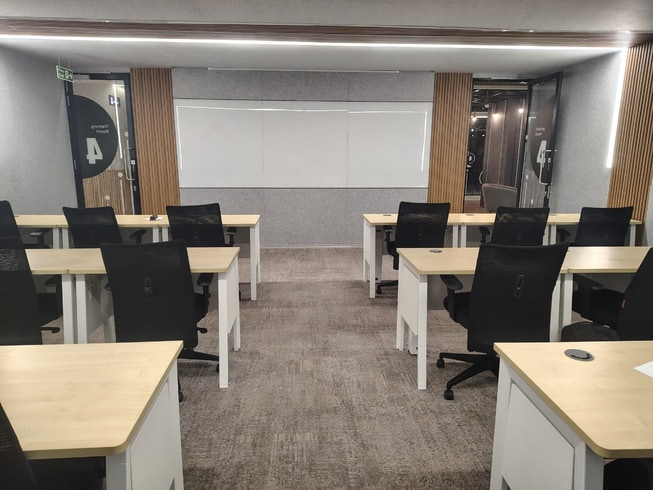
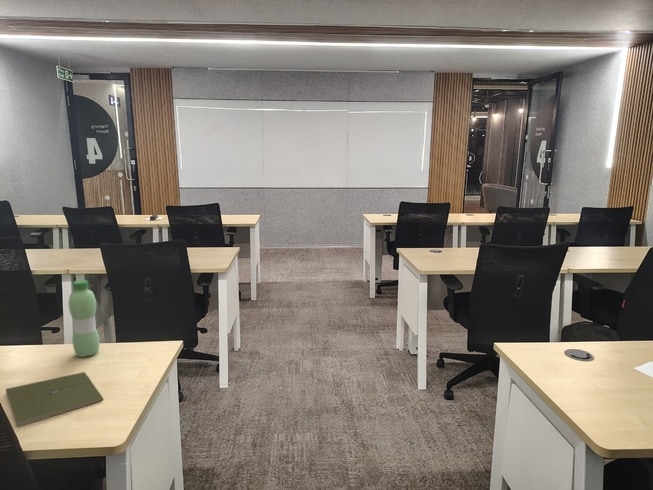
+ water bottle [68,279,101,358]
+ notebook [5,371,104,429]
